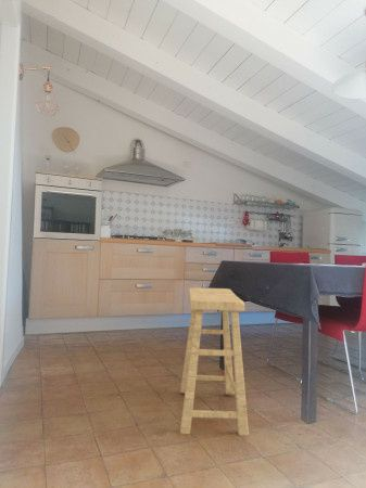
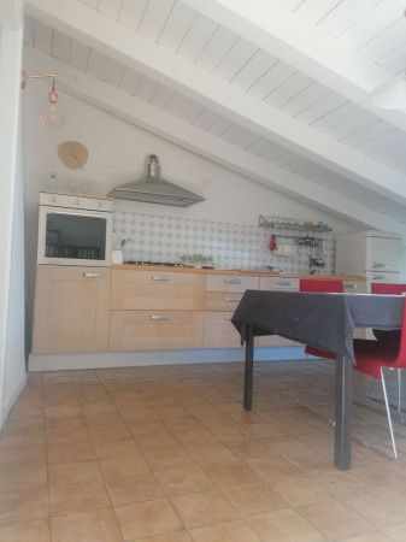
- stool [179,286,250,437]
